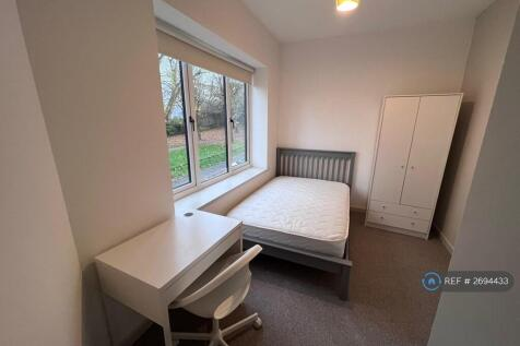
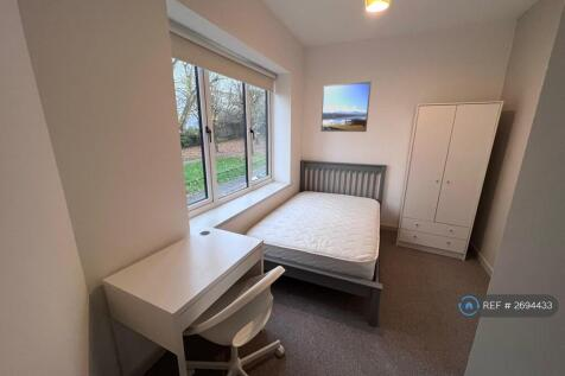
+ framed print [320,81,373,133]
